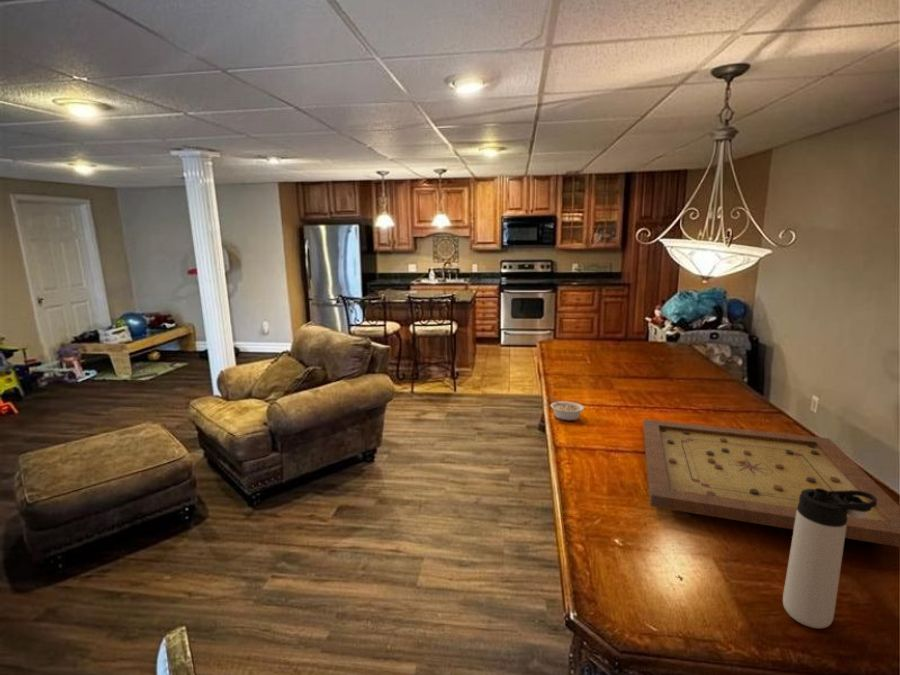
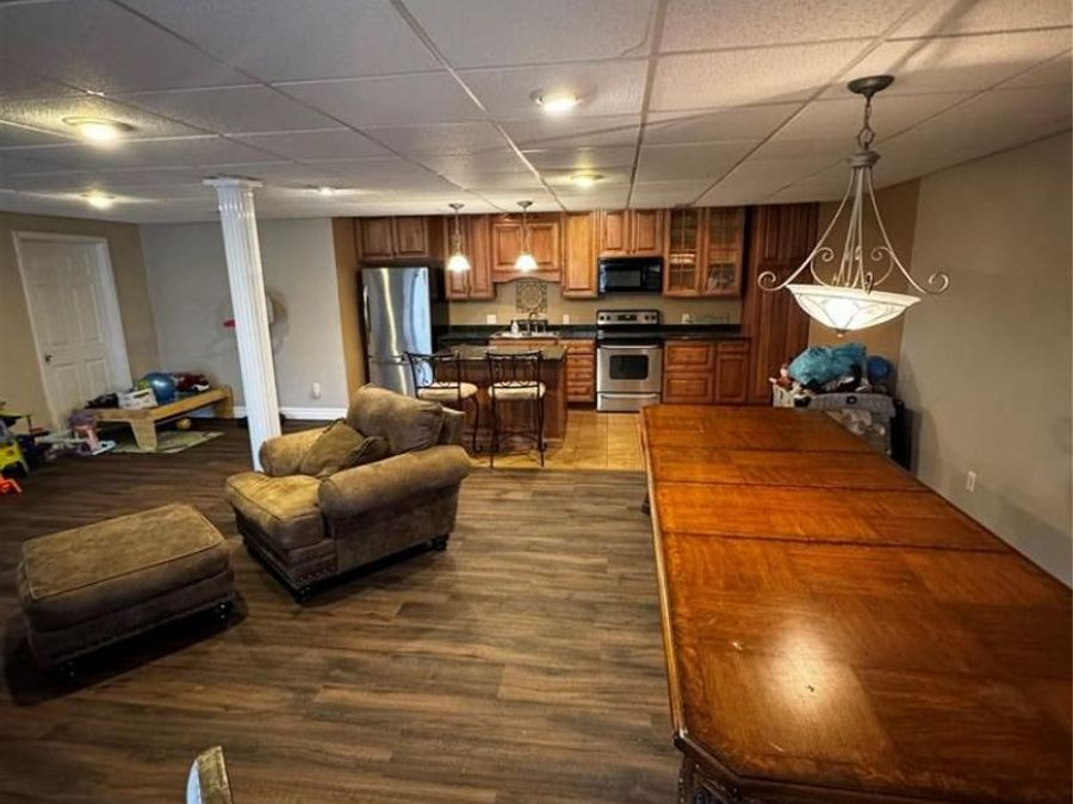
- gameboard [642,418,900,548]
- thermos bottle [782,488,877,629]
- legume [550,397,585,422]
